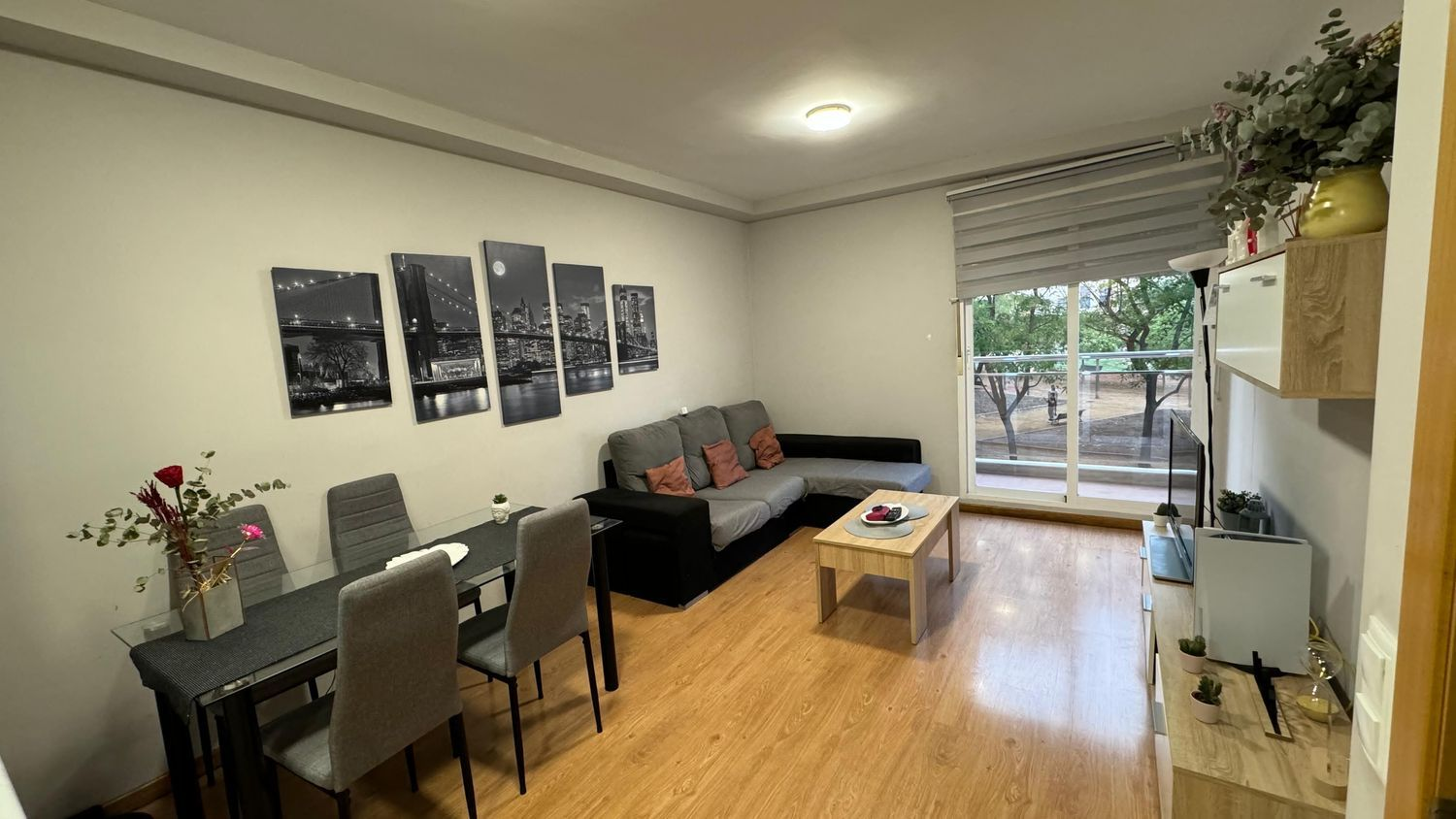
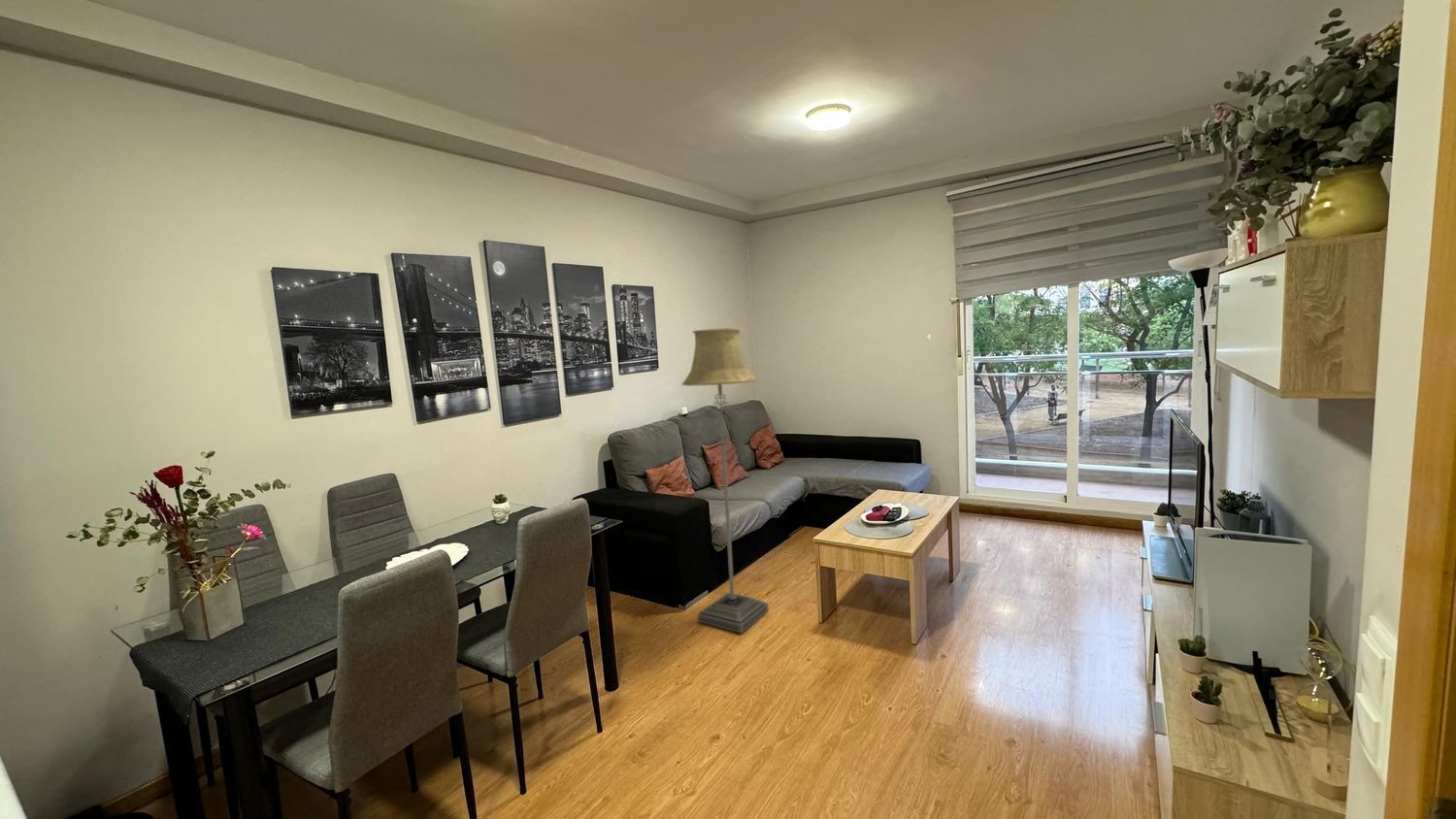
+ floor lamp [681,327,770,635]
